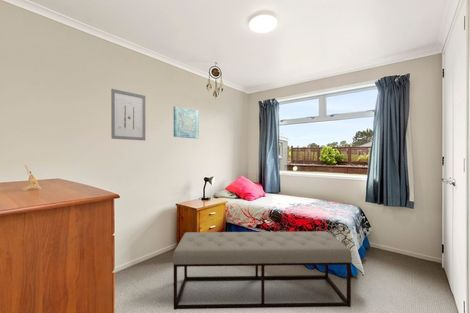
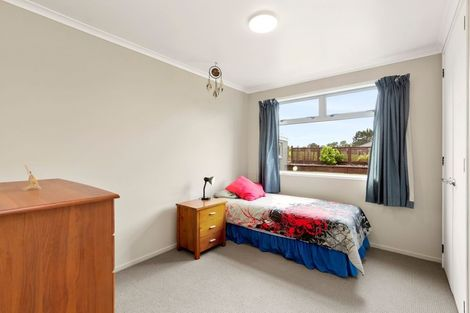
- wall art [173,105,200,140]
- wall art [110,88,146,141]
- bench [172,230,353,311]
